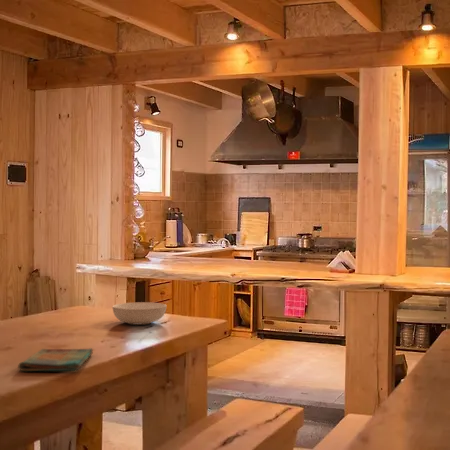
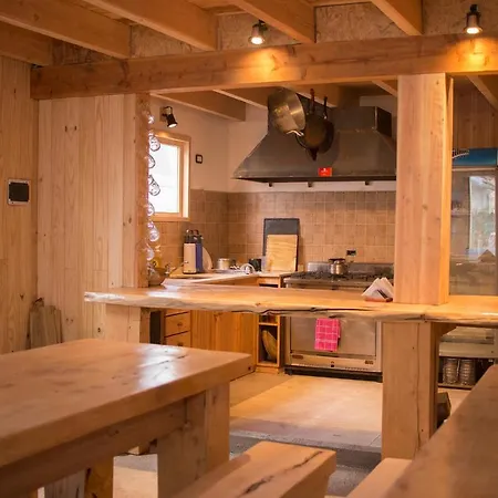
- serving bowl [111,301,167,326]
- dish towel [17,347,94,372]
